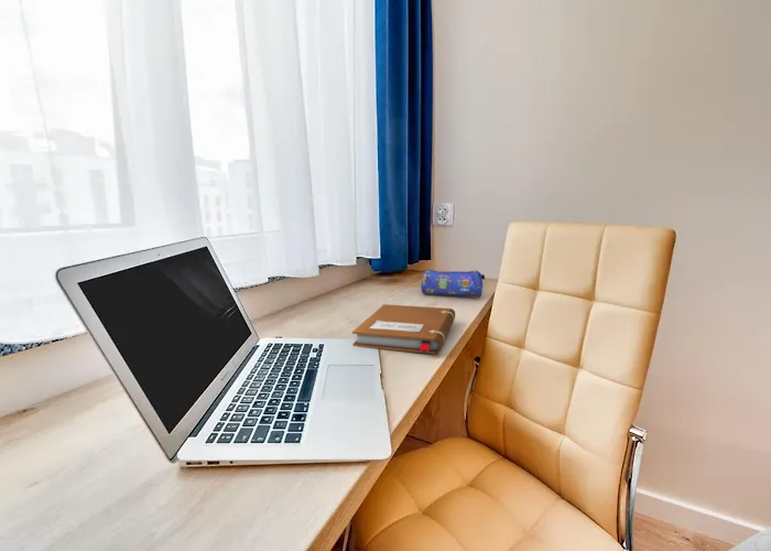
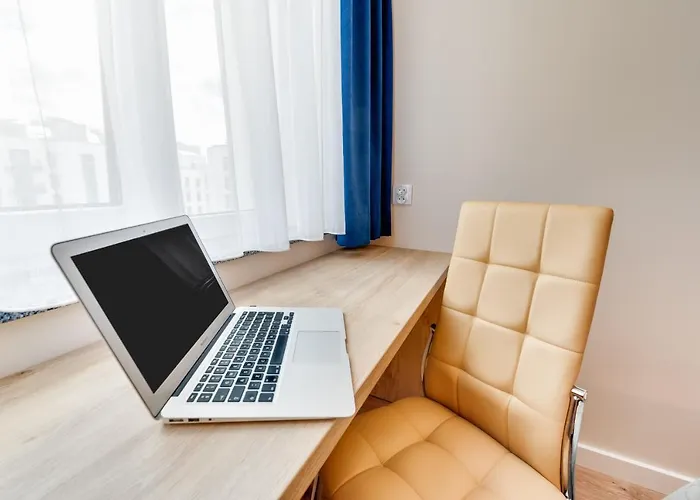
- pencil case [420,269,486,299]
- notebook [351,303,456,355]
